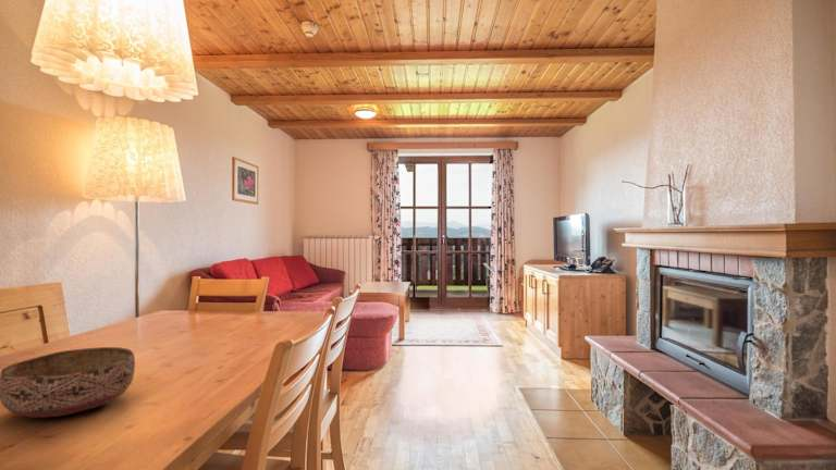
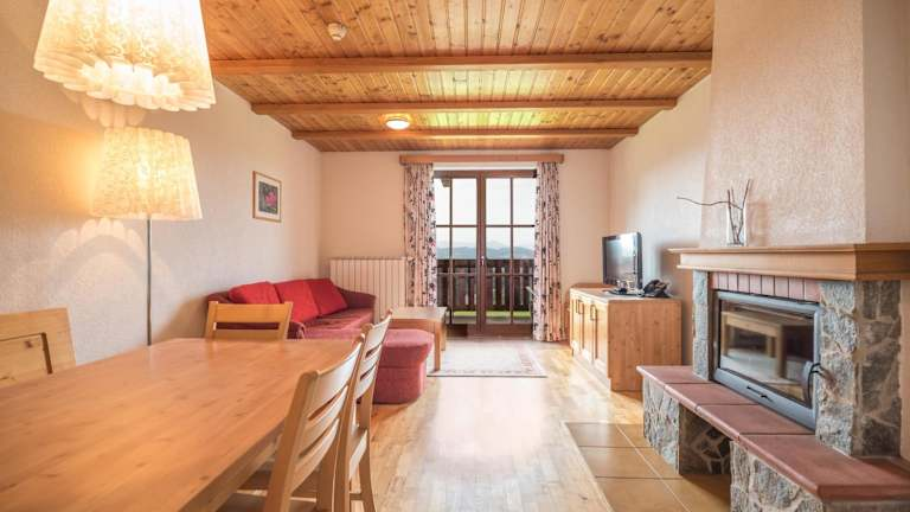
- bowl [0,346,136,419]
